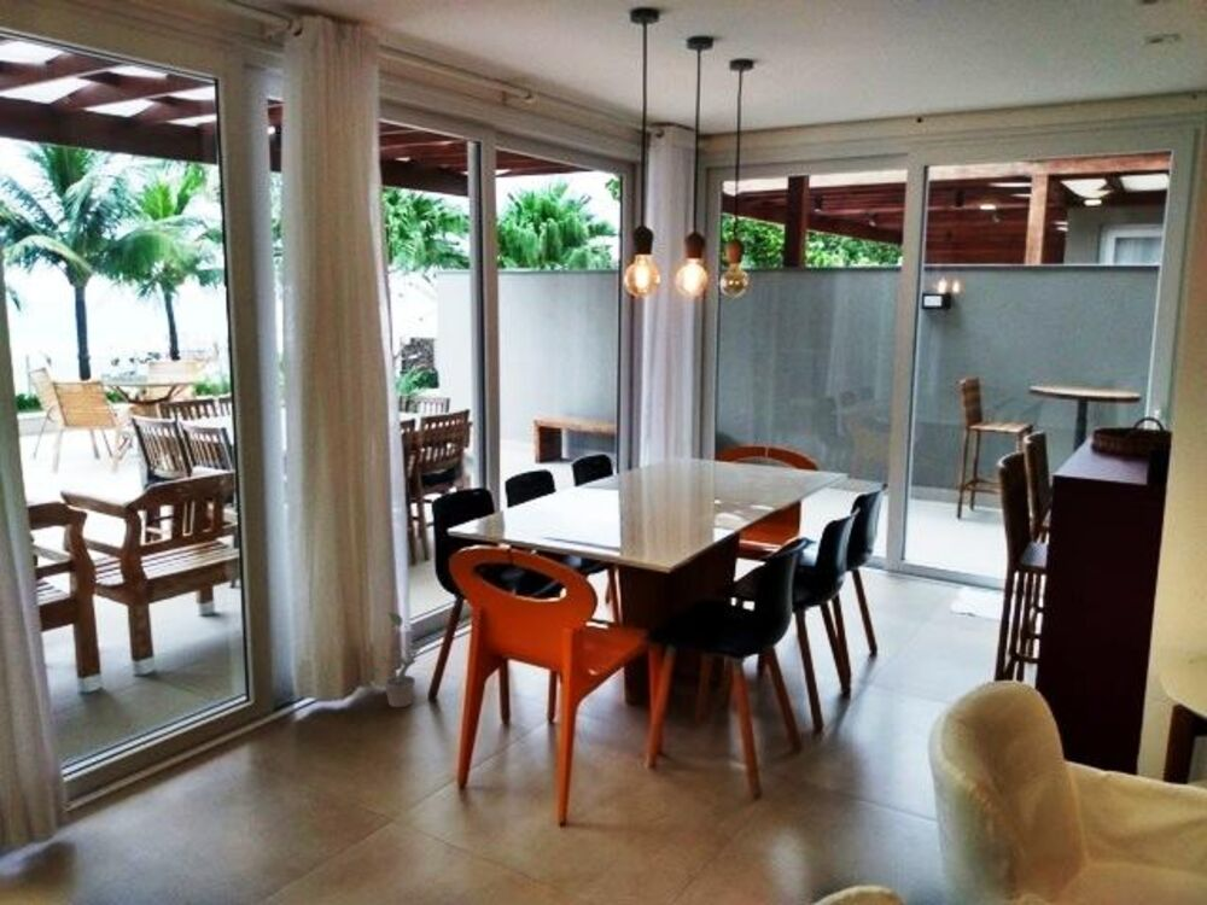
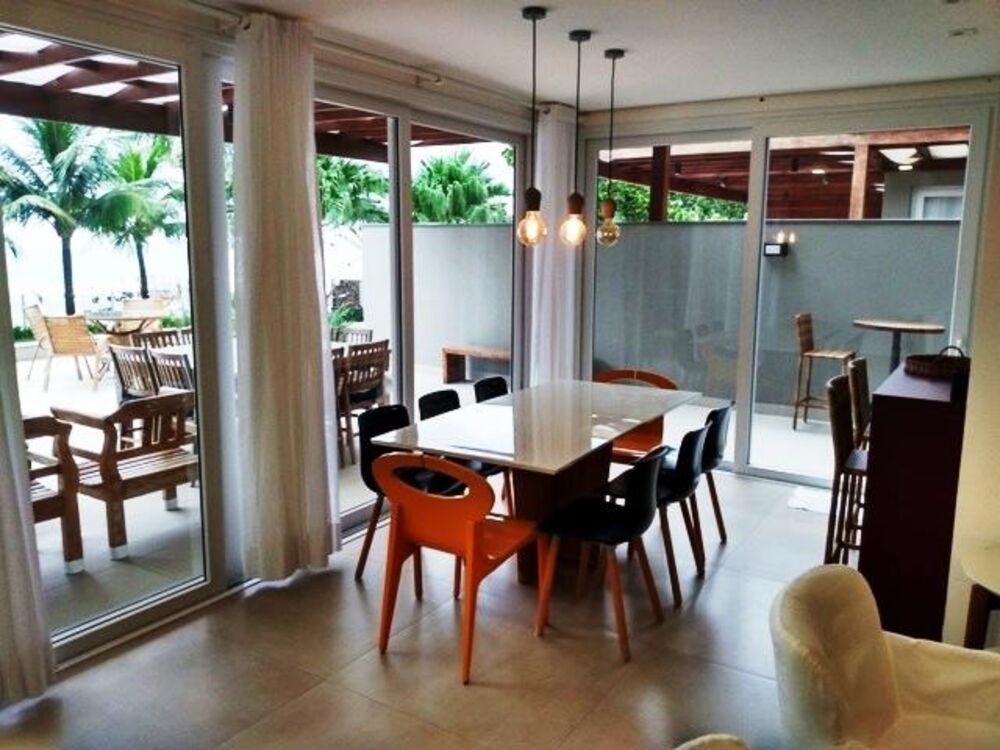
- potted plant [367,611,442,708]
